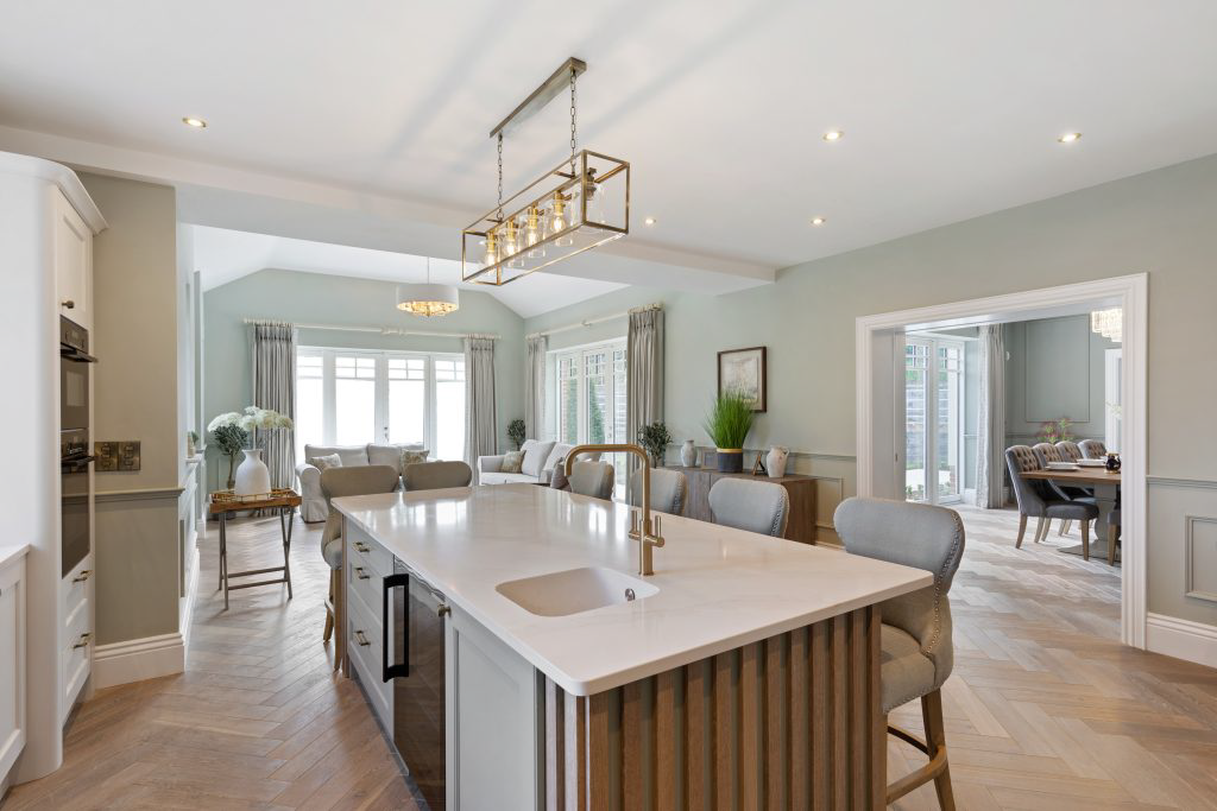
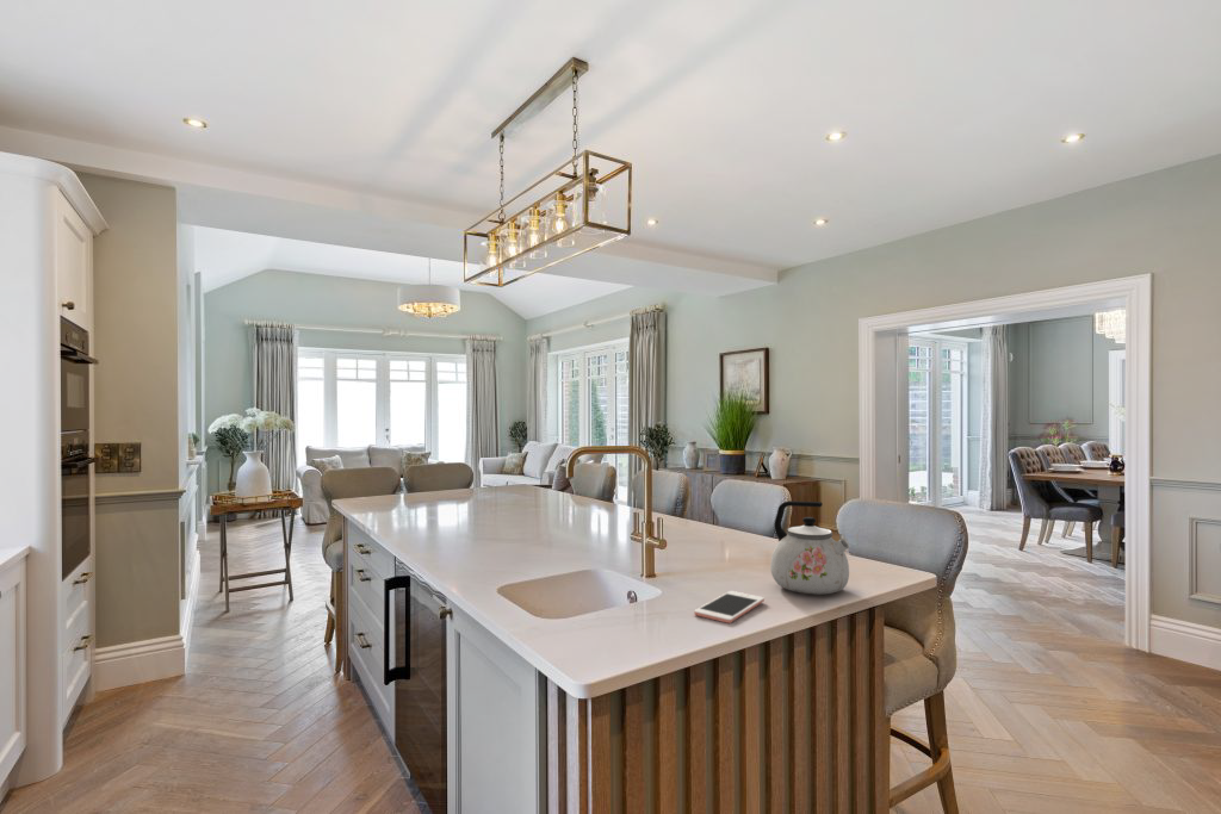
+ kettle [769,499,850,596]
+ cell phone [693,590,766,625]
